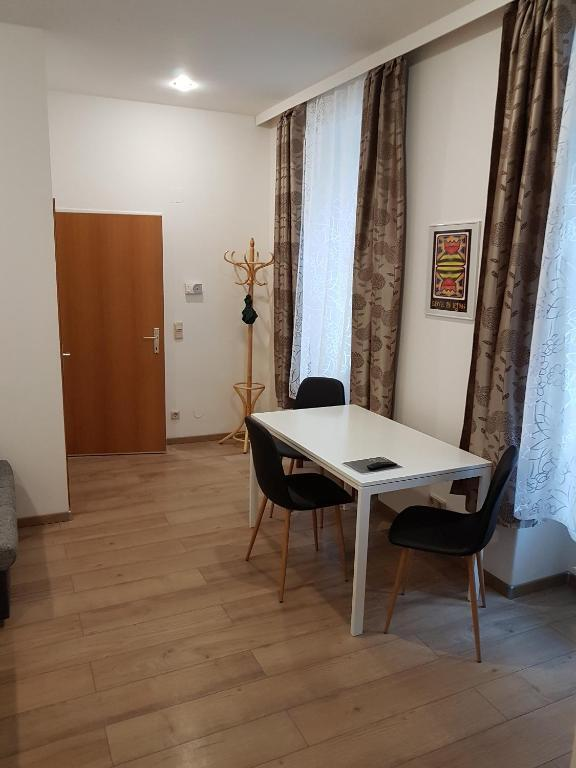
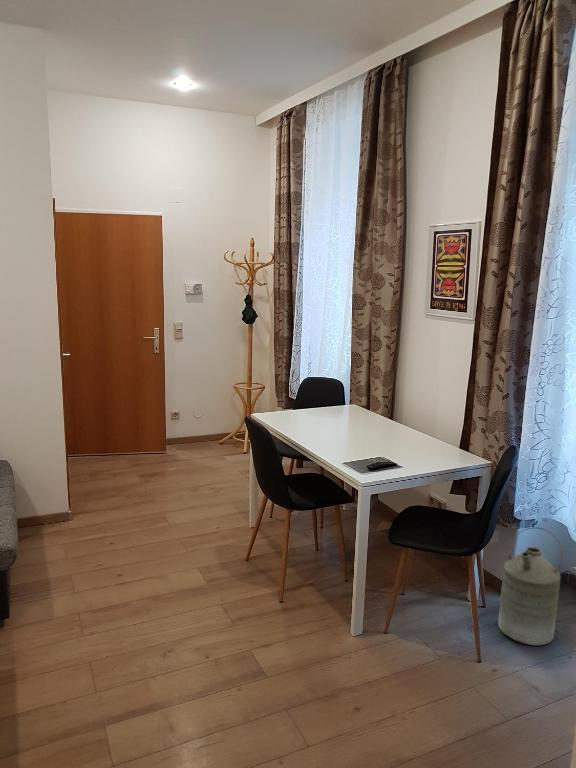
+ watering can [497,526,564,646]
